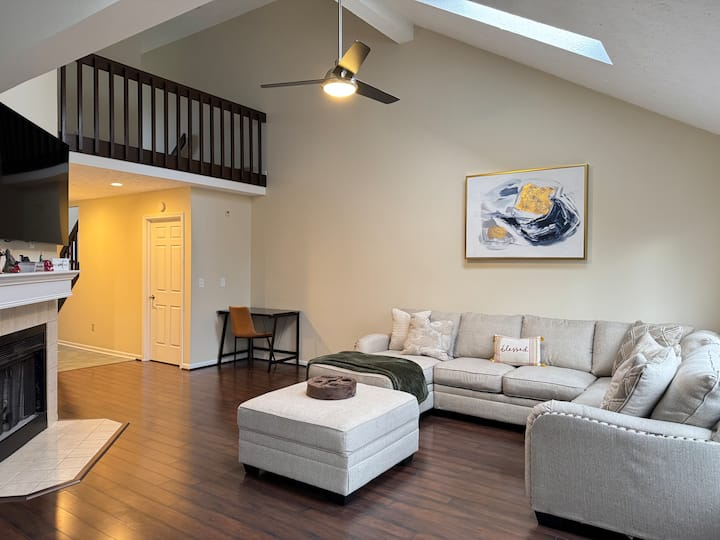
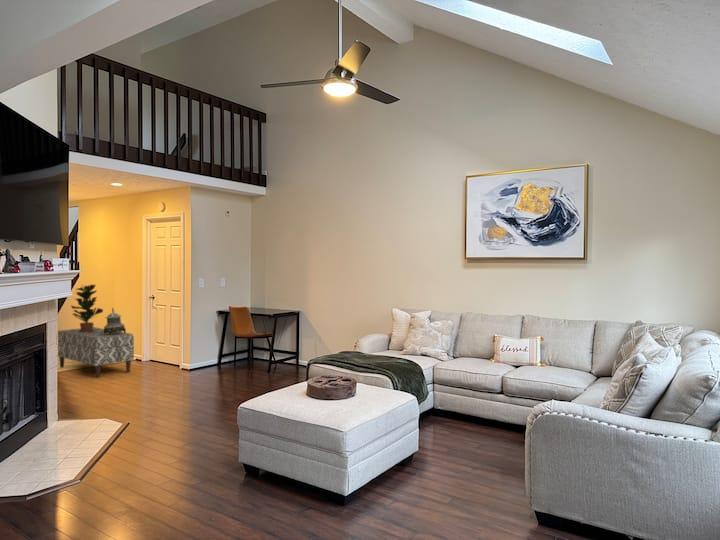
+ bench [57,326,135,379]
+ decorative urn [103,307,127,335]
+ potted plant [70,284,104,332]
